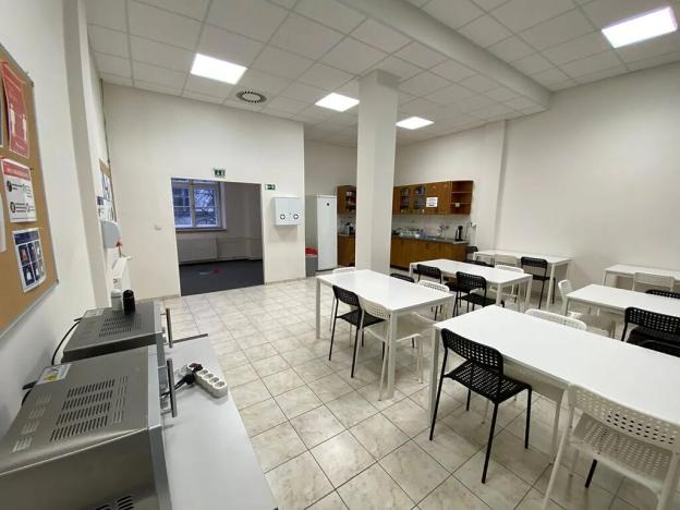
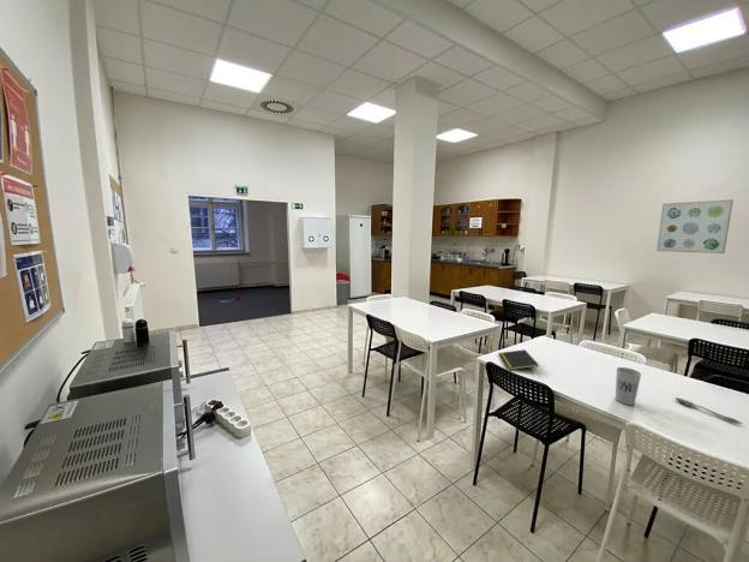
+ spoon [675,396,743,425]
+ wall art [655,199,735,255]
+ notepad [497,348,540,371]
+ cup [615,366,642,406]
